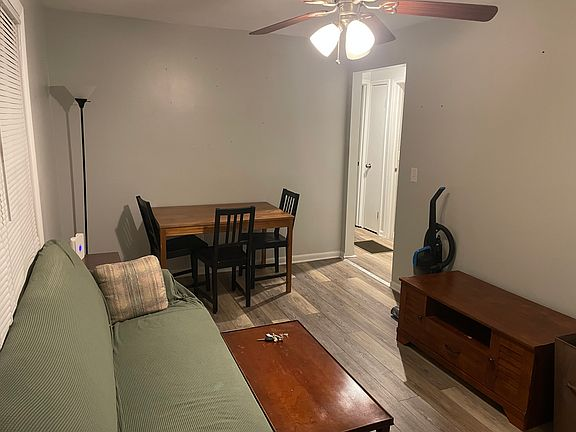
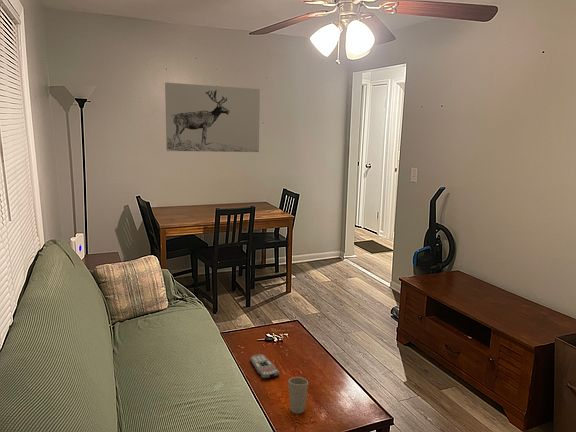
+ cup [287,376,309,414]
+ wall art [164,82,261,153]
+ remote control [249,353,280,379]
